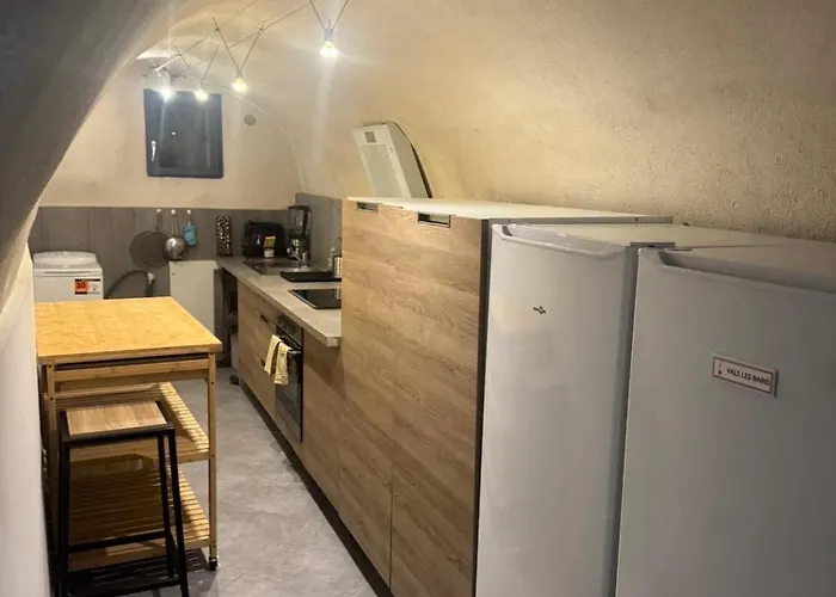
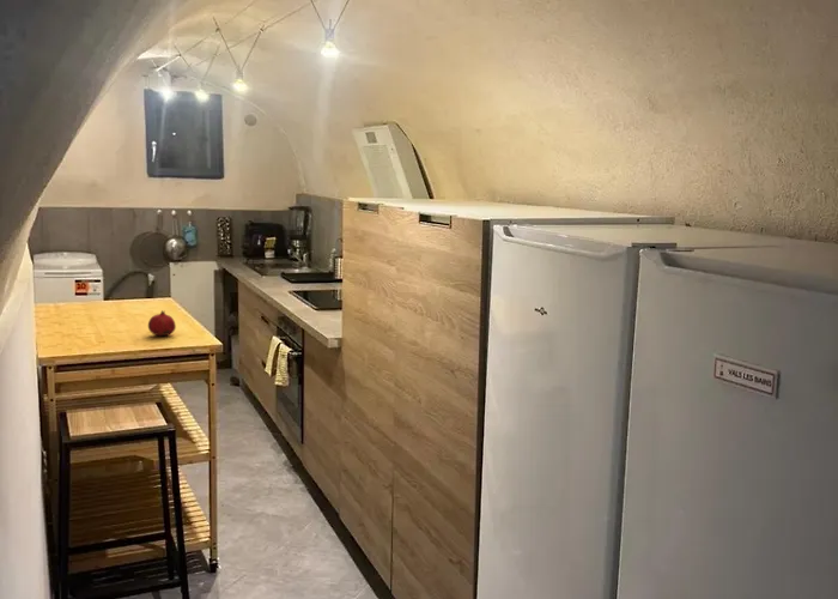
+ fruit [147,309,177,337]
